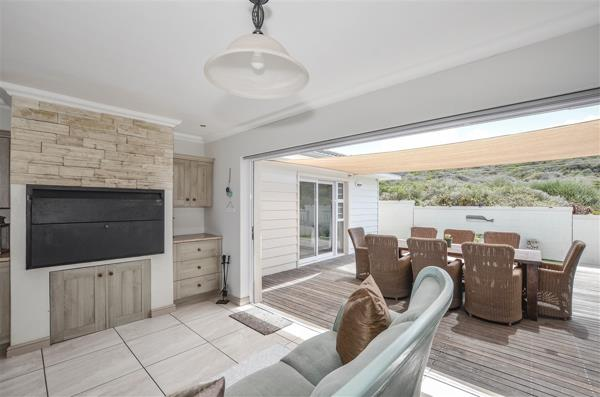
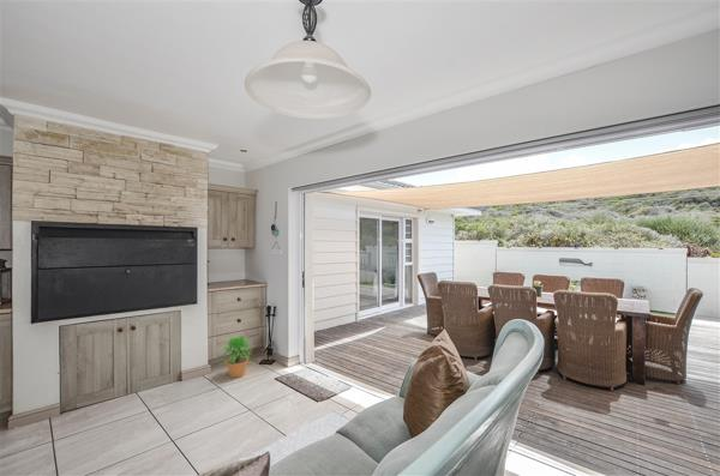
+ potted plant [221,335,254,378]
